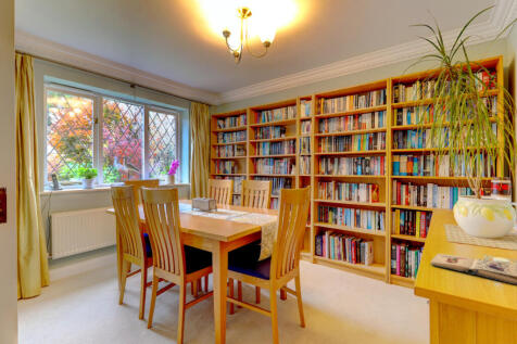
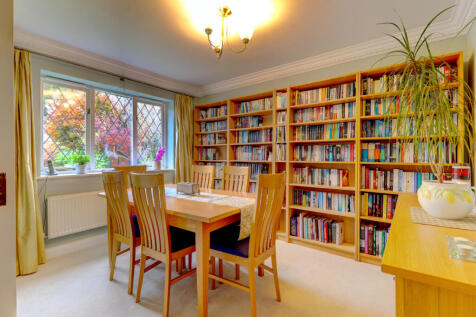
- paperback book [430,253,517,285]
